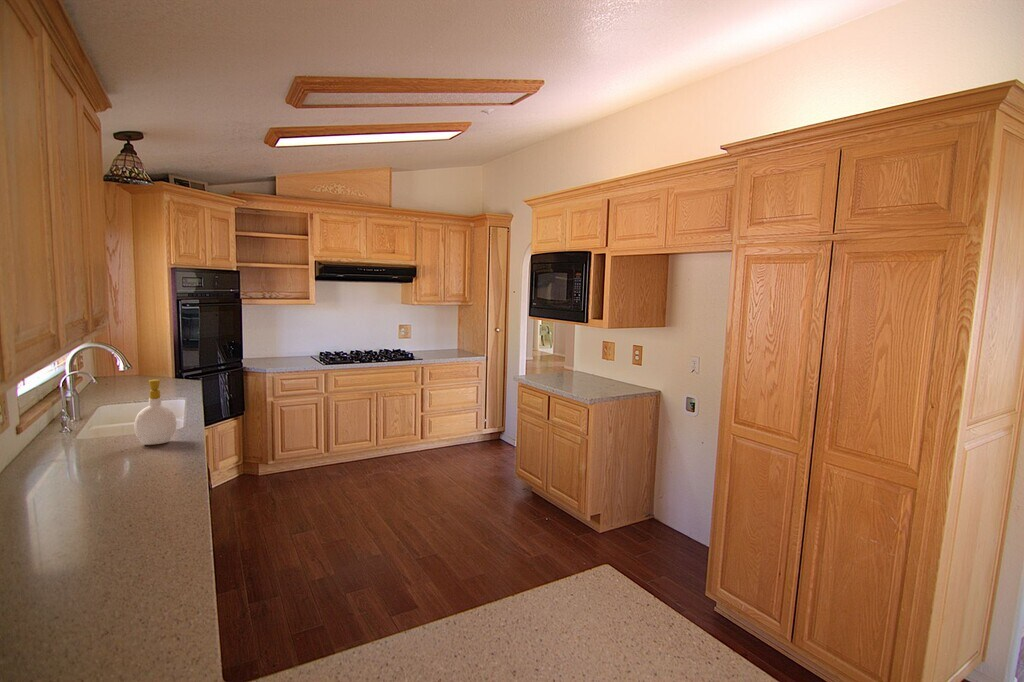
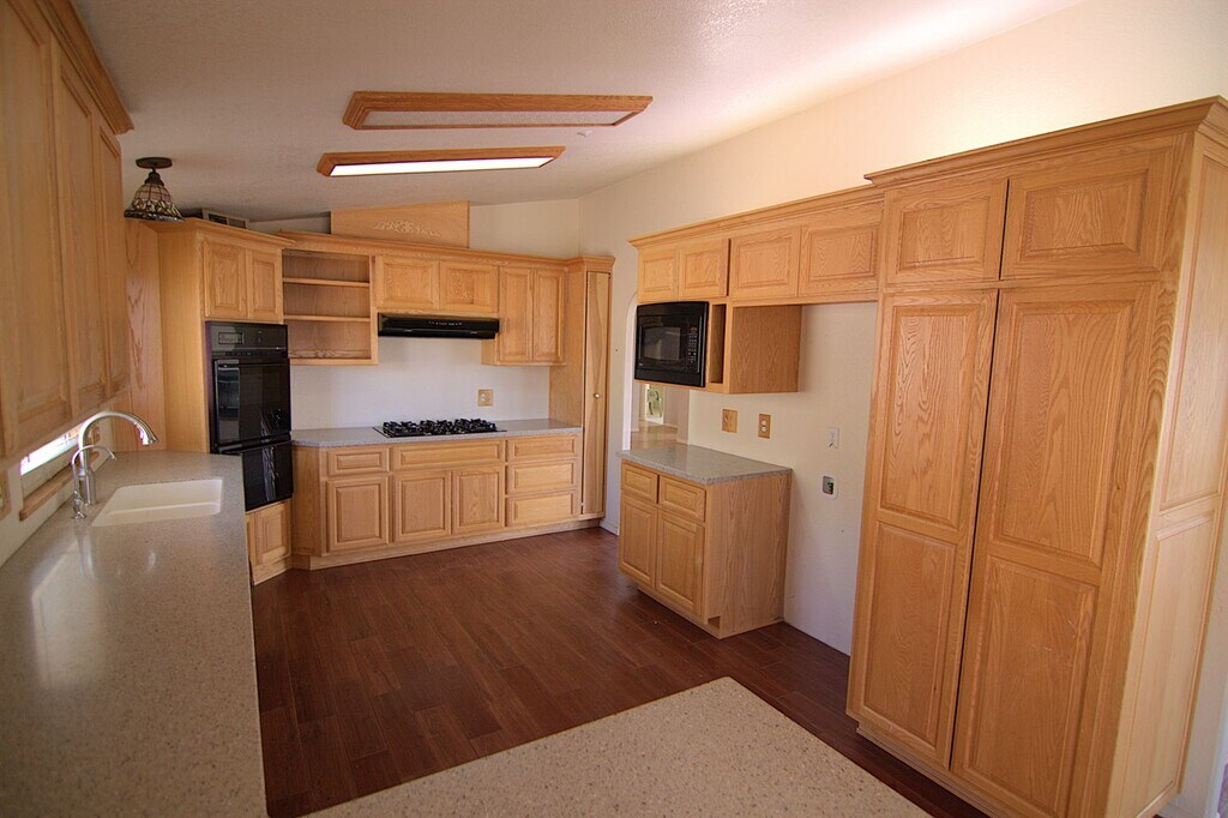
- soap bottle [133,379,178,446]
